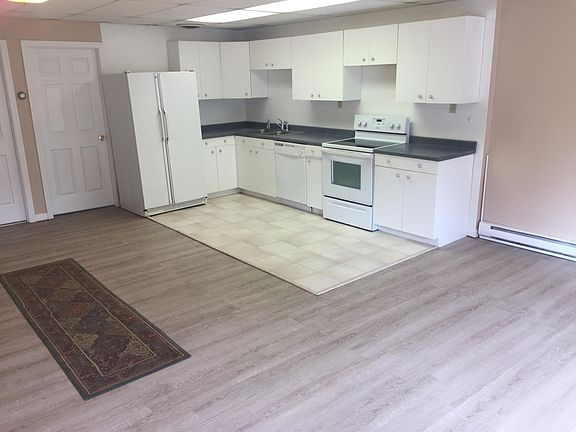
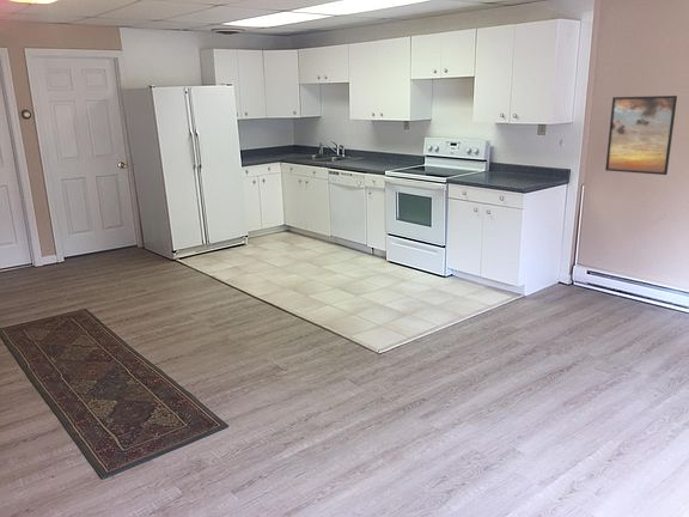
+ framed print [604,95,678,176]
